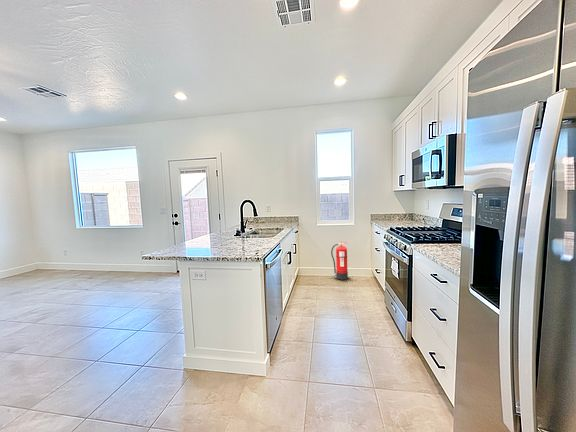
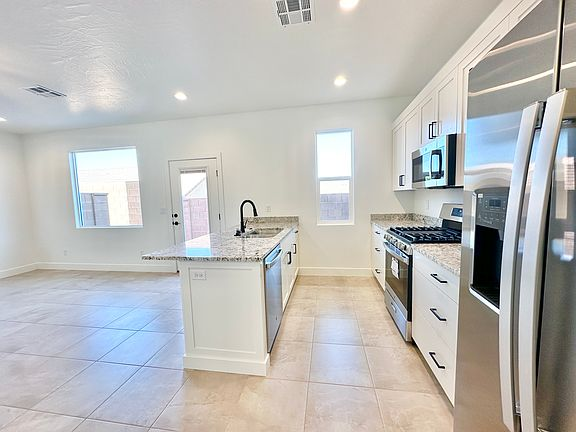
- fire extinguisher [330,241,349,281]
